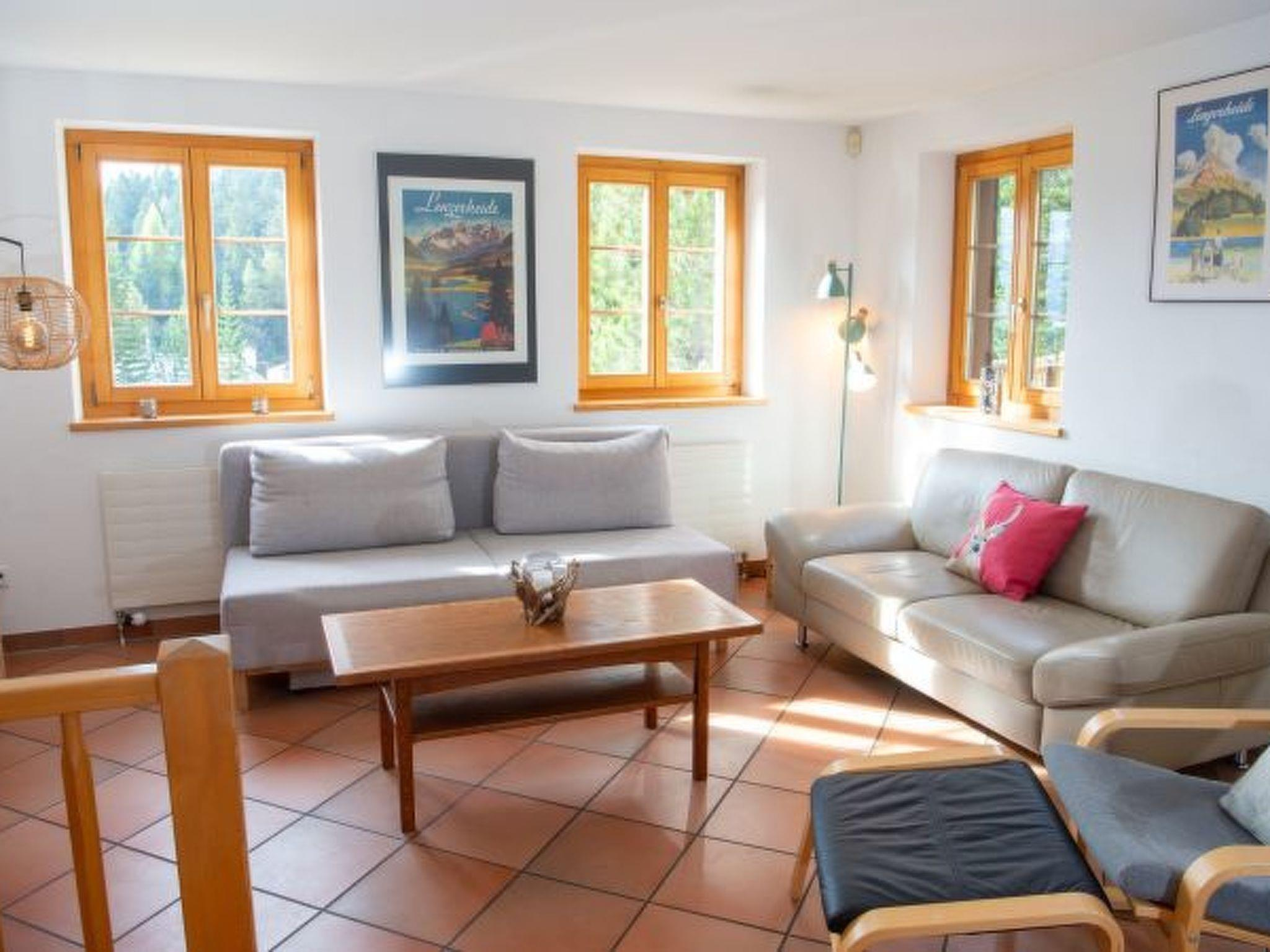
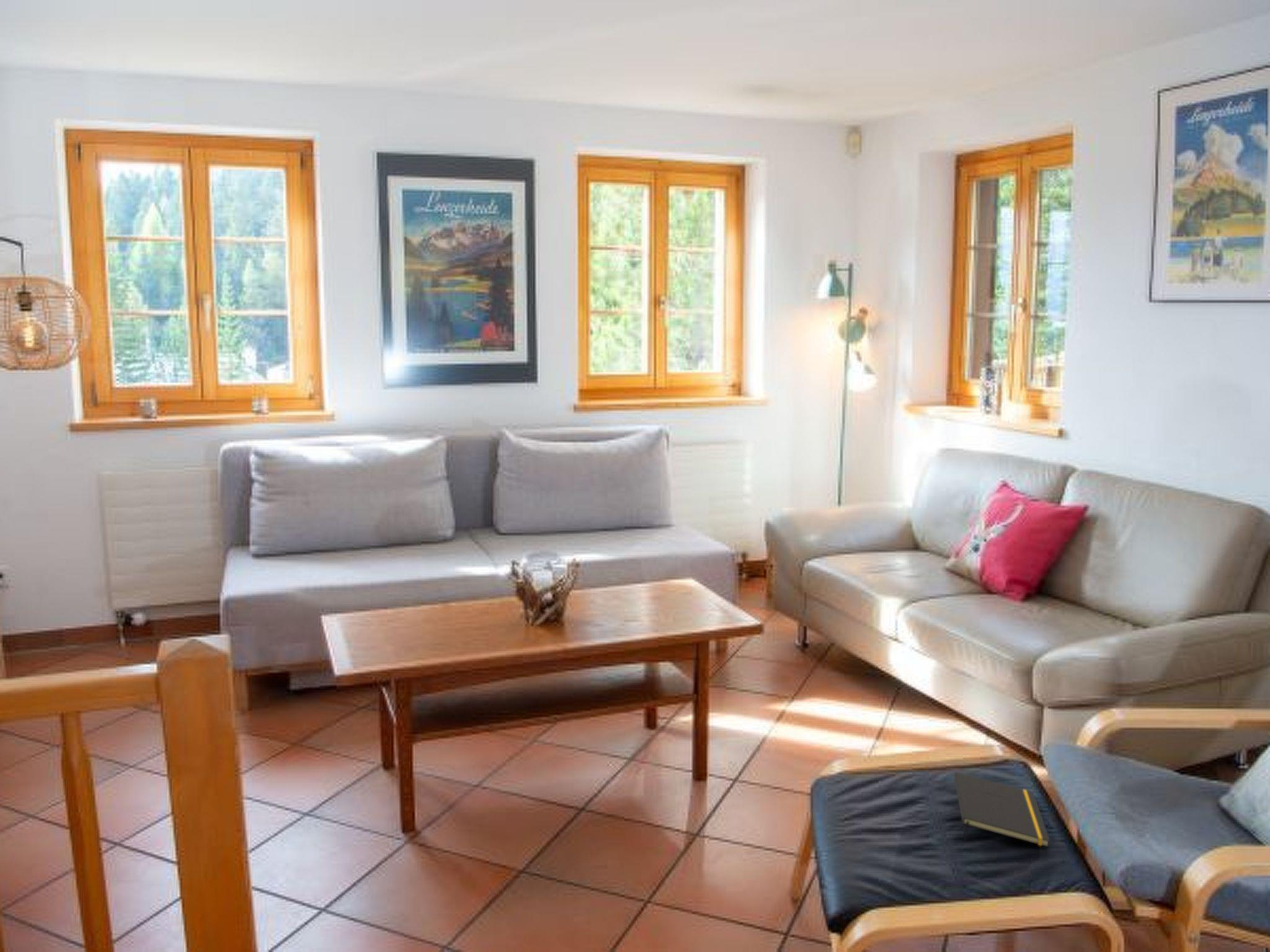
+ notepad [953,771,1050,848]
